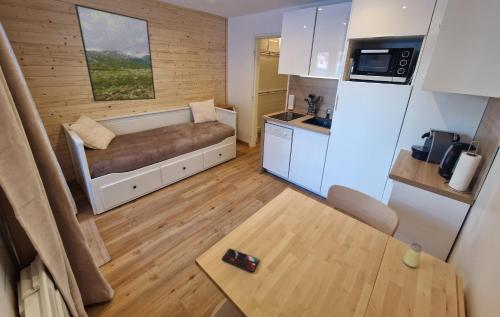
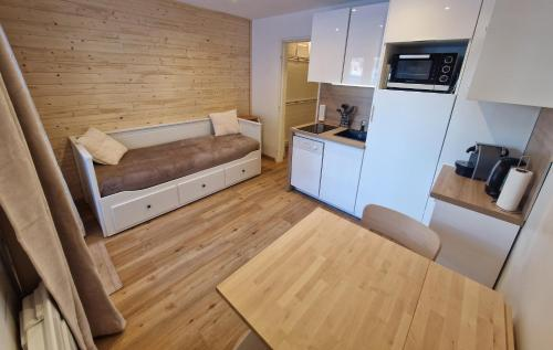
- smartphone [221,248,260,273]
- saltshaker [402,242,423,268]
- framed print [74,3,156,102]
